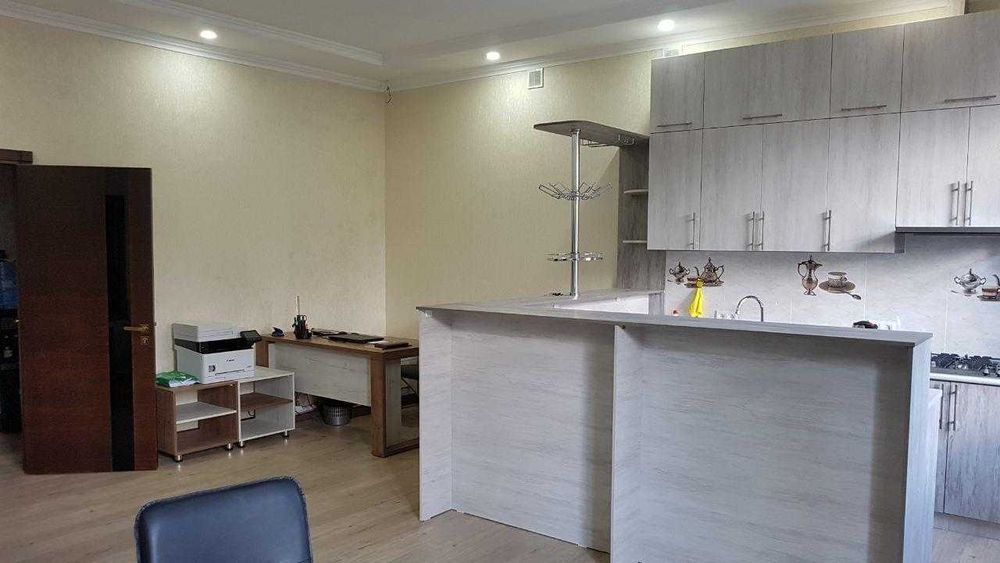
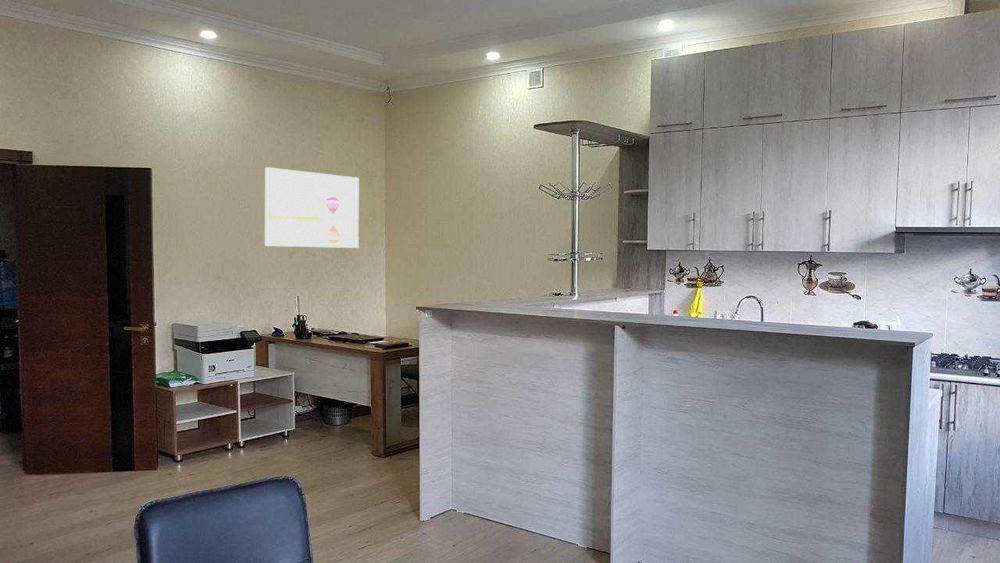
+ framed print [264,166,360,249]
